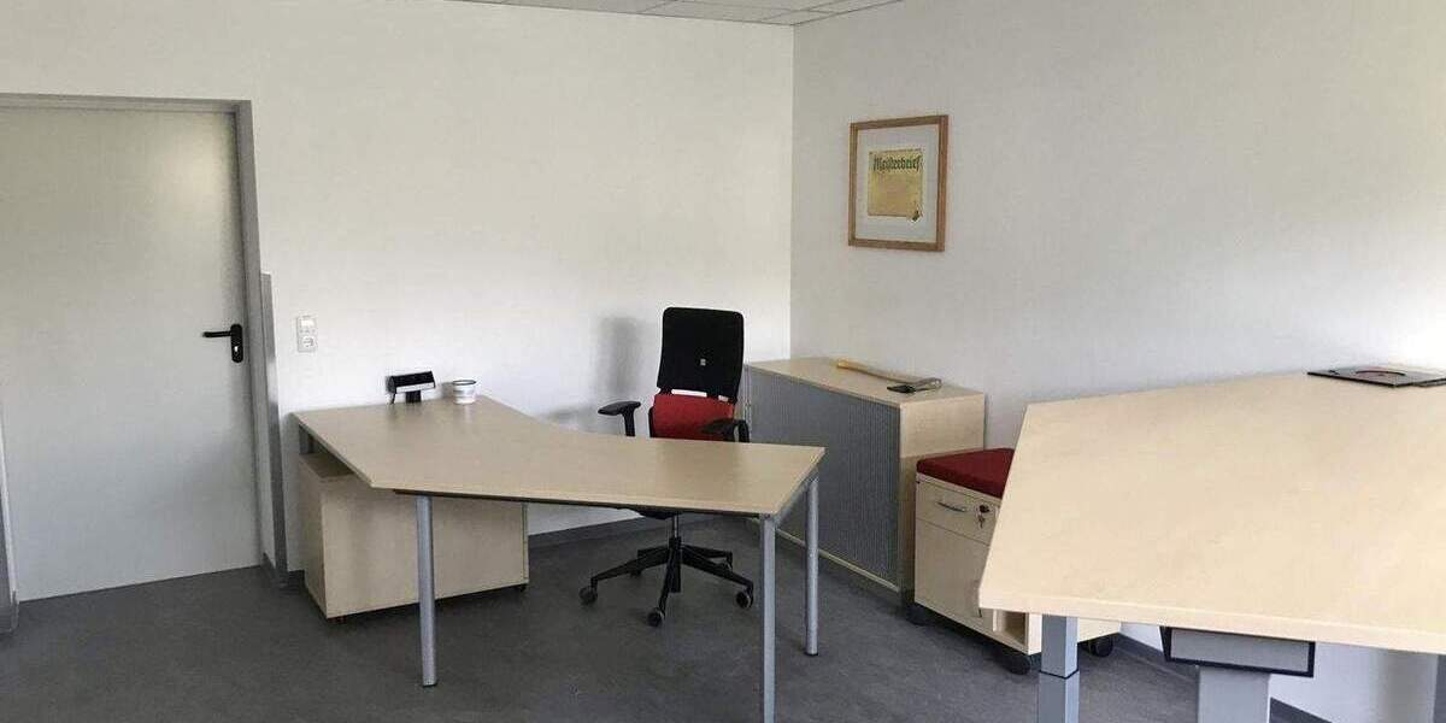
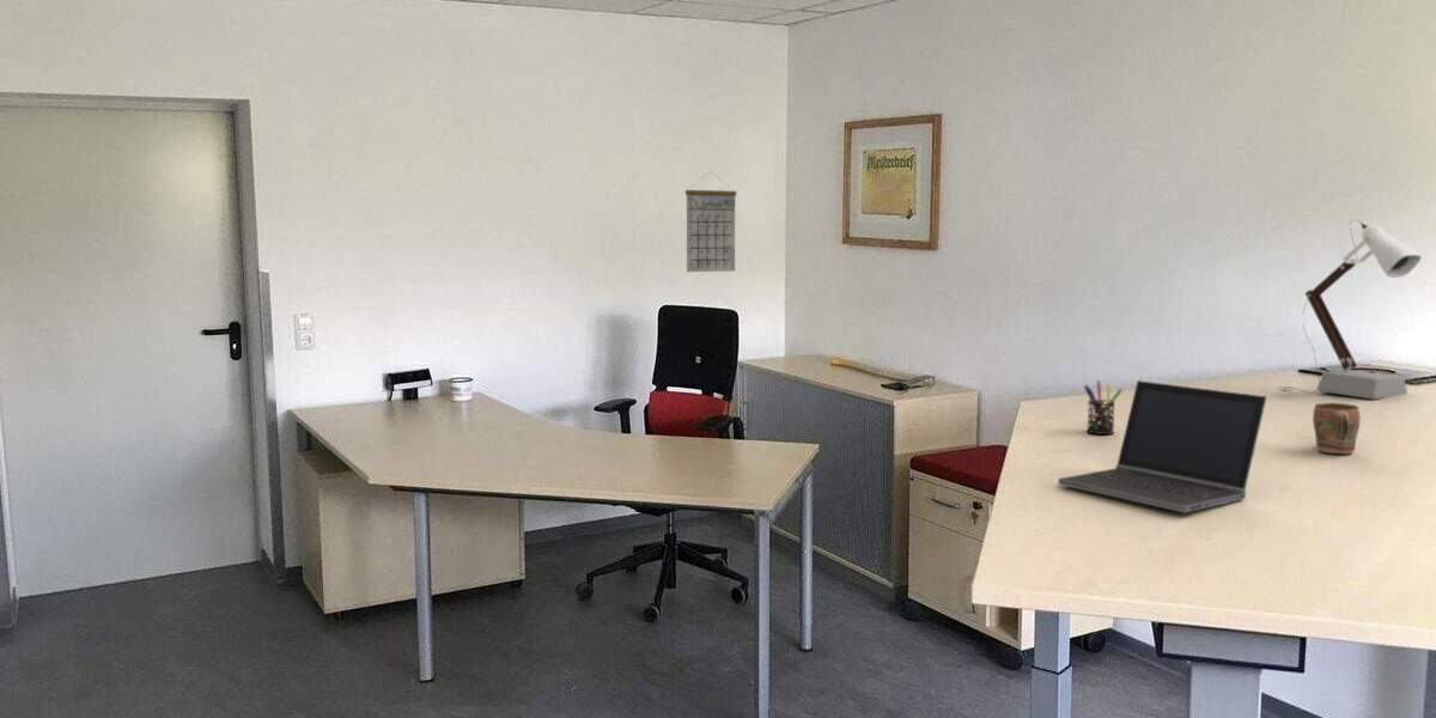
+ mug [1312,402,1362,455]
+ desk lamp [1276,219,1423,401]
+ laptop computer [1057,379,1268,513]
+ calendar [684,170,738,273]
+ pen holder [1083,379,1124,436]
